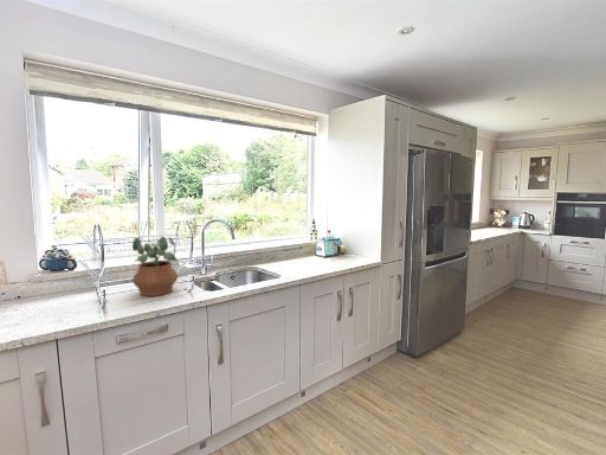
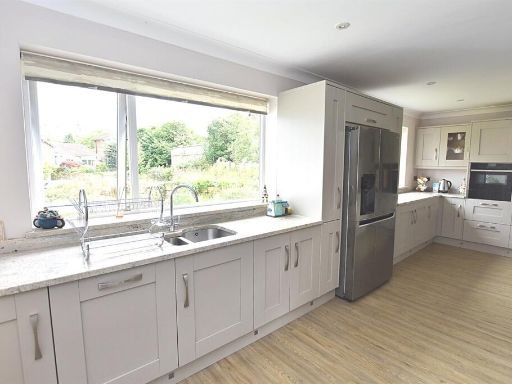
- potted plant [130,235,180,297]
